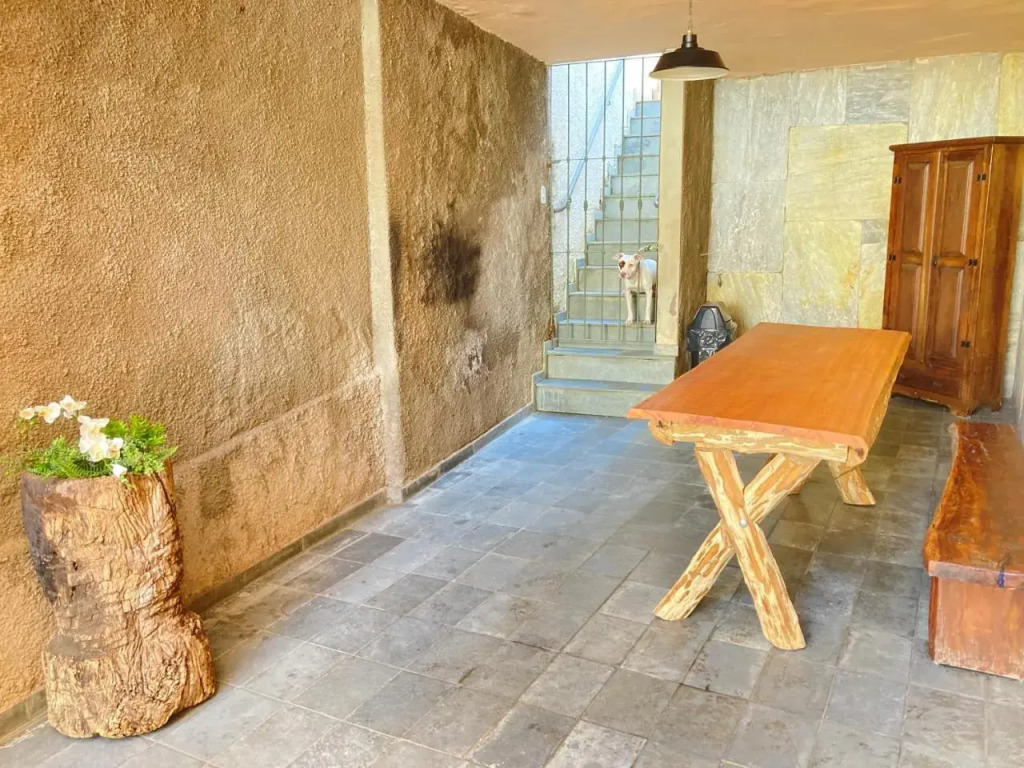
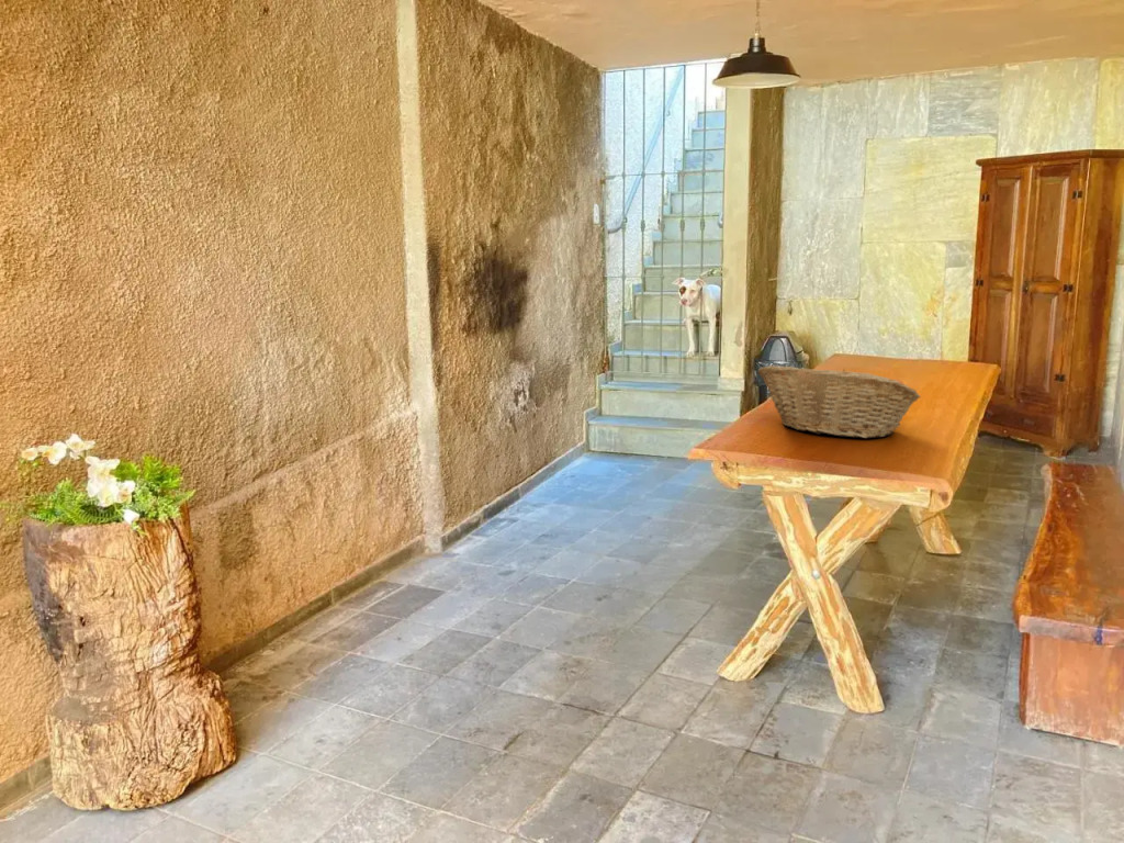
+ fruit basket [757,364,922,439]
